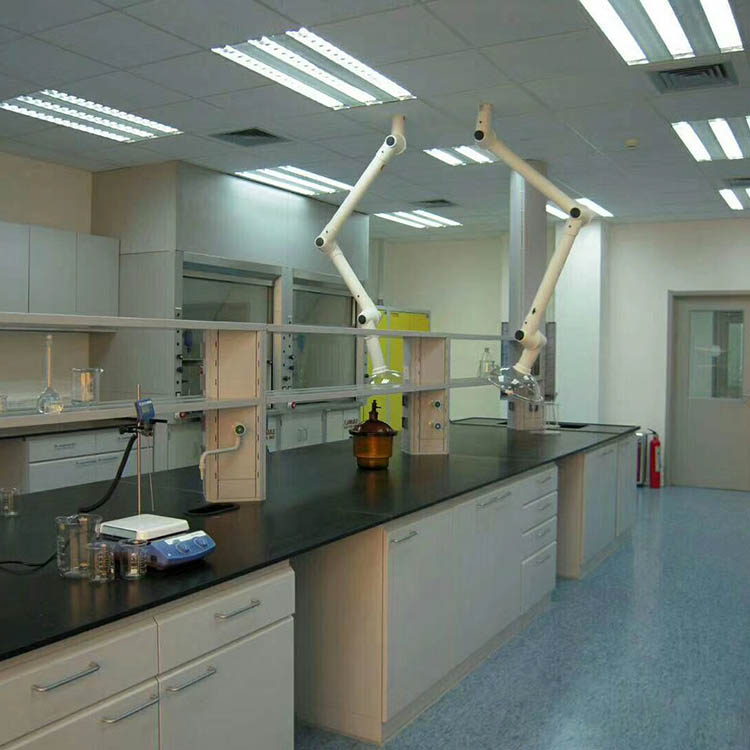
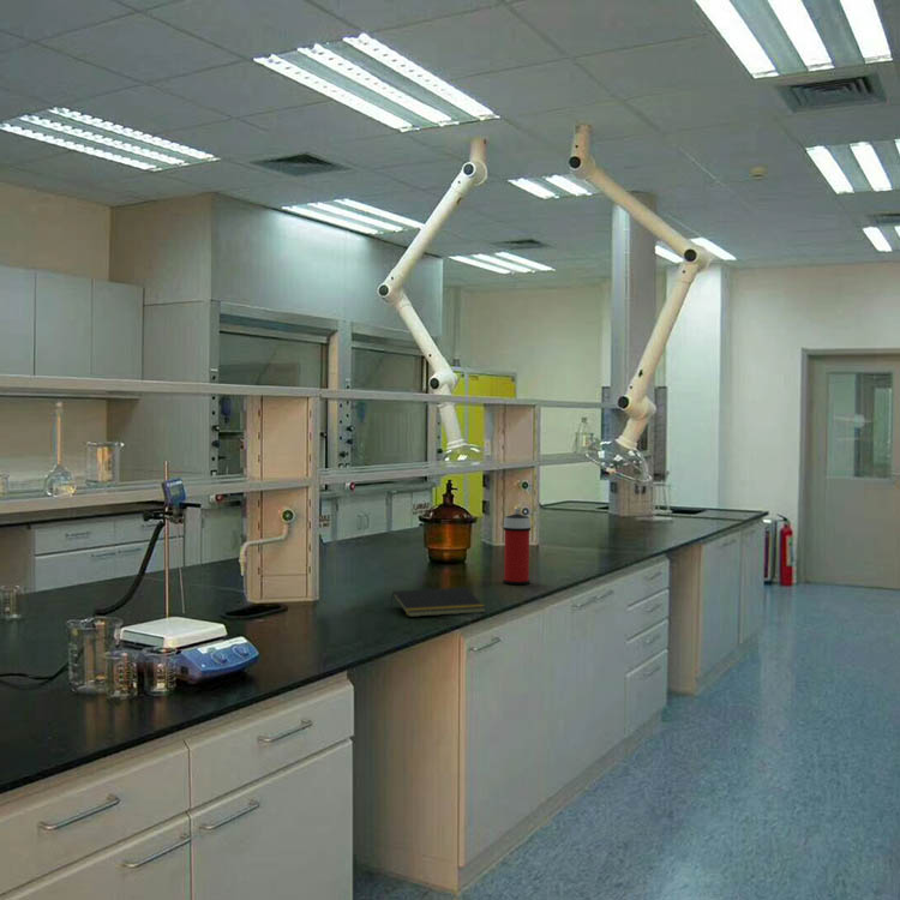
+ notepad [389,587,487,618]
+ spray can [502,508,532,586]
